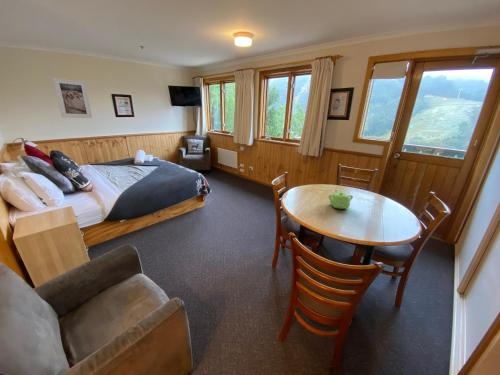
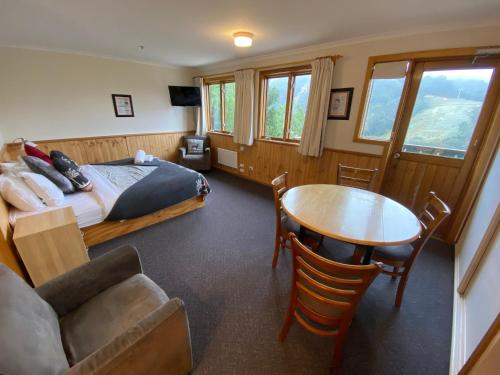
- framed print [52,77,93,119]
- teapot [327,188,354,209]
